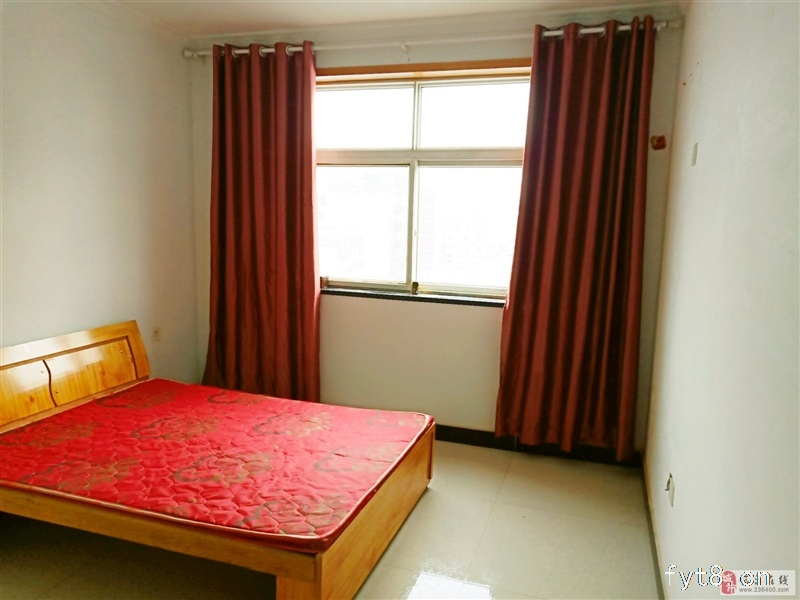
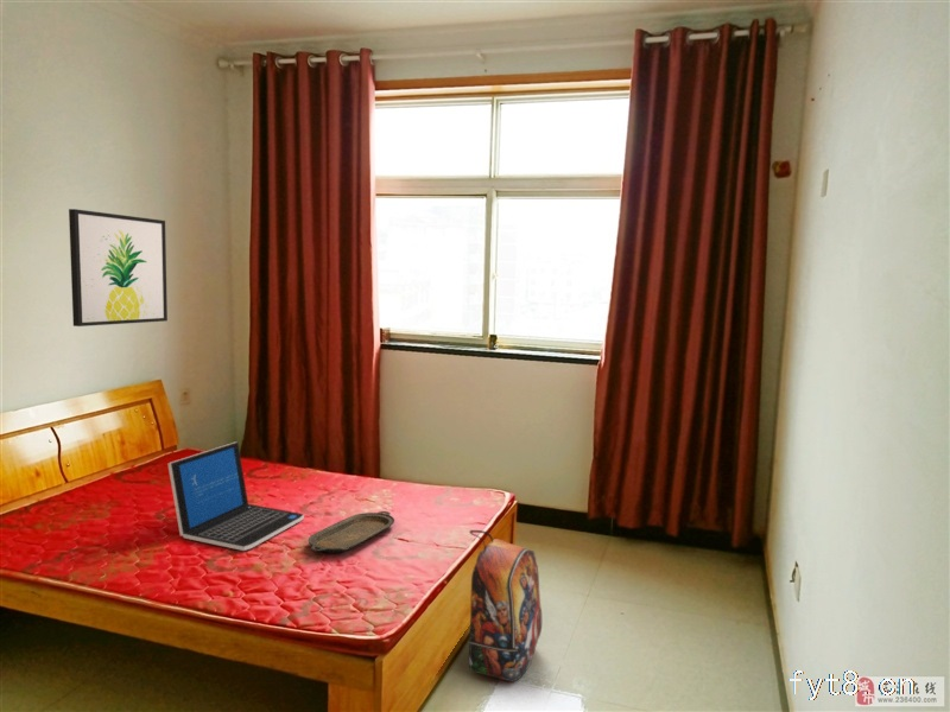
+ backpack [468,529,543,684]
+ wall art [68,208,169,328]
+ serving tray [308,510,395,554]
+ laptop [167,440,305,552]
